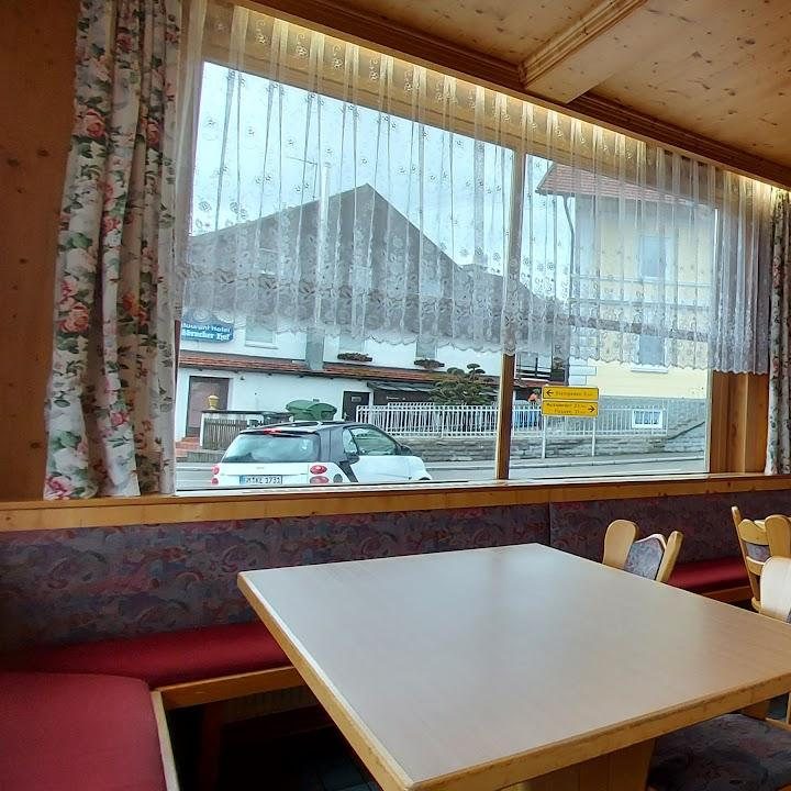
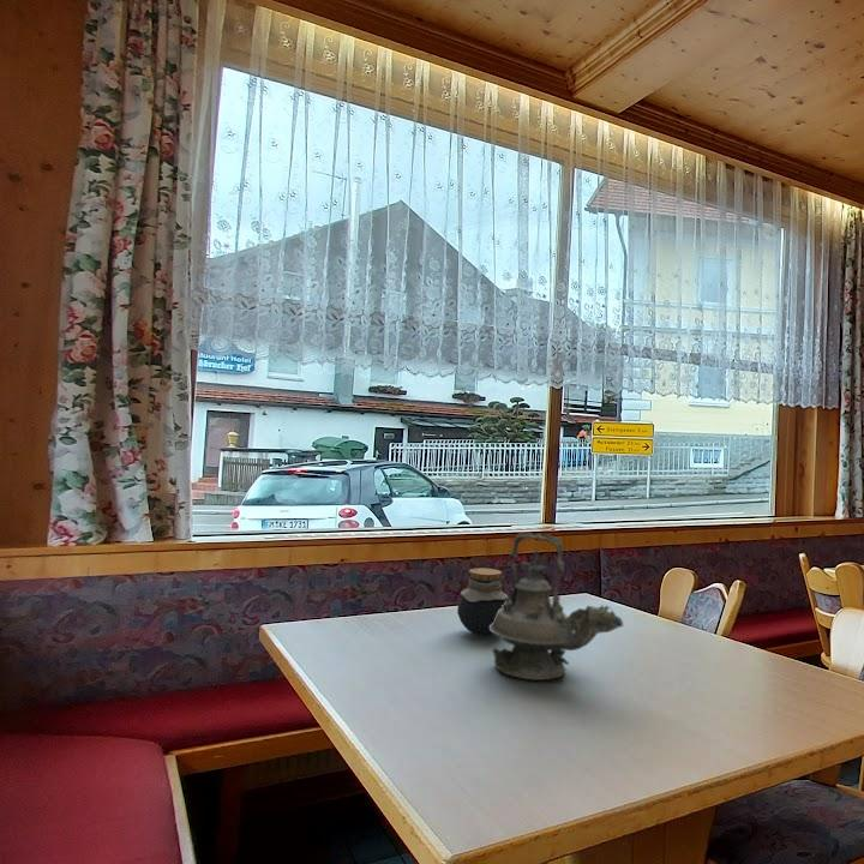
+ teapot [490,530,625,682]
+ jar [456,566,509,636]
